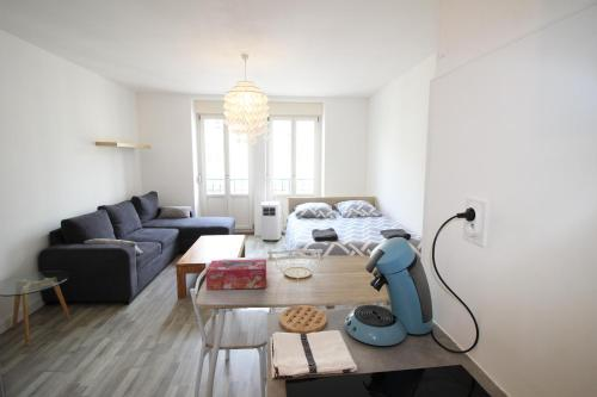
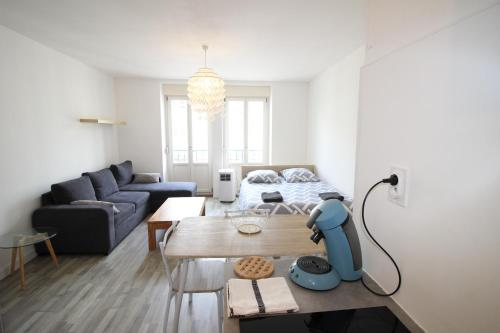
- tissue box [205,259,267,291]
